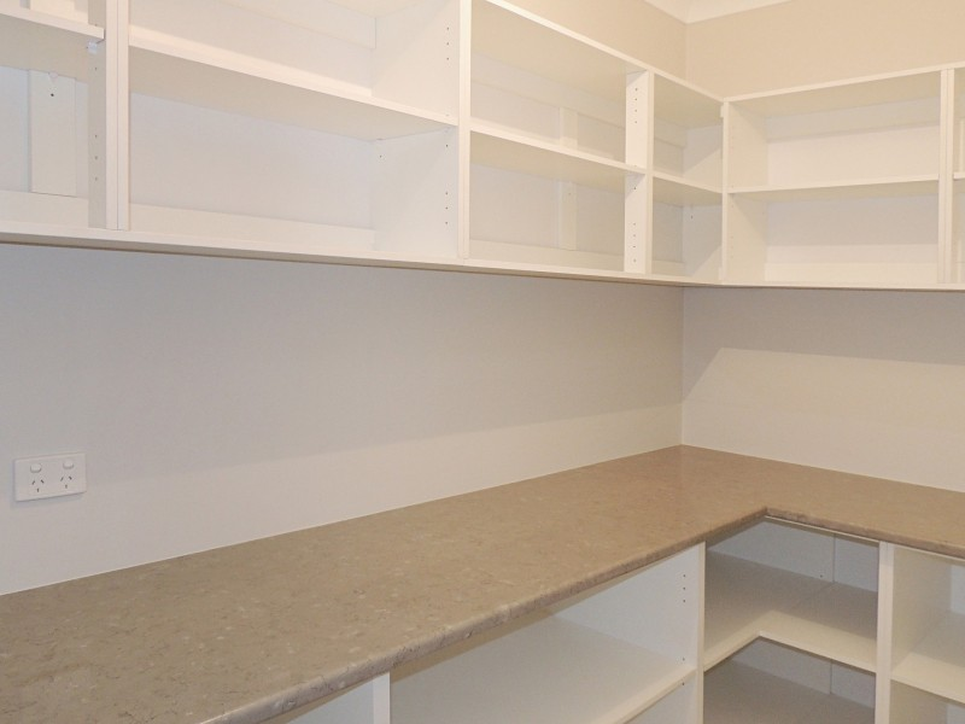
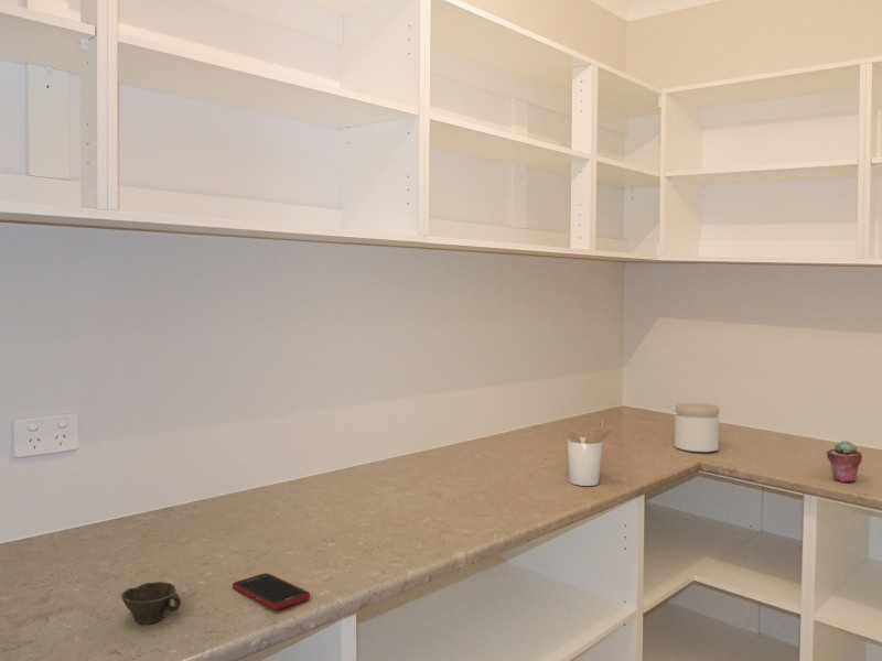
+ utensil holder [564,419,615,487]
+ jar [674,402,720,453]
+ cup [120,581,182,626]
+ cell phone [232,572,311,610]
+ potted succulent [826,440,863,484]
